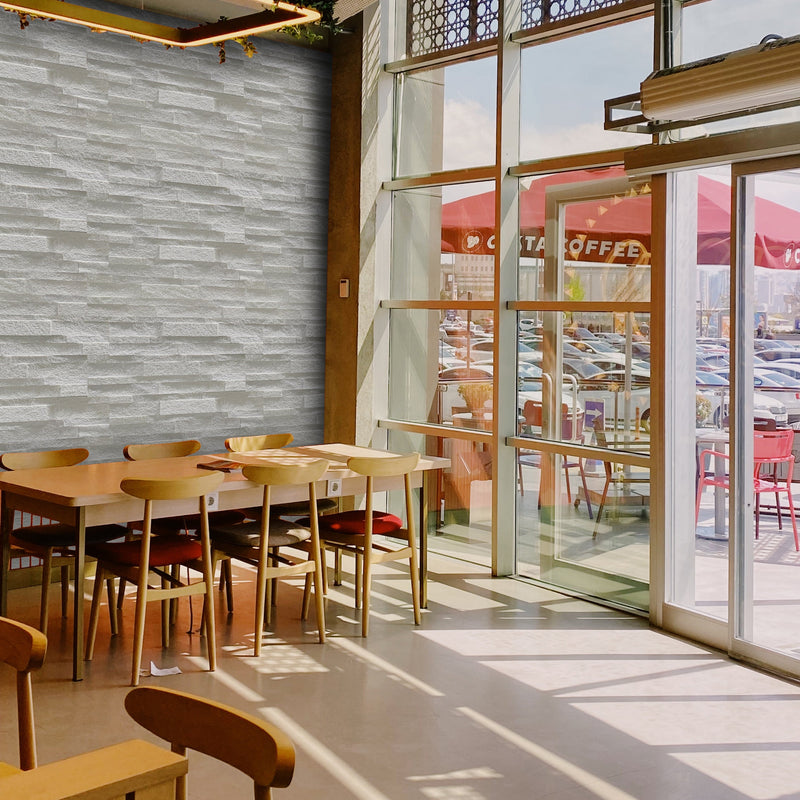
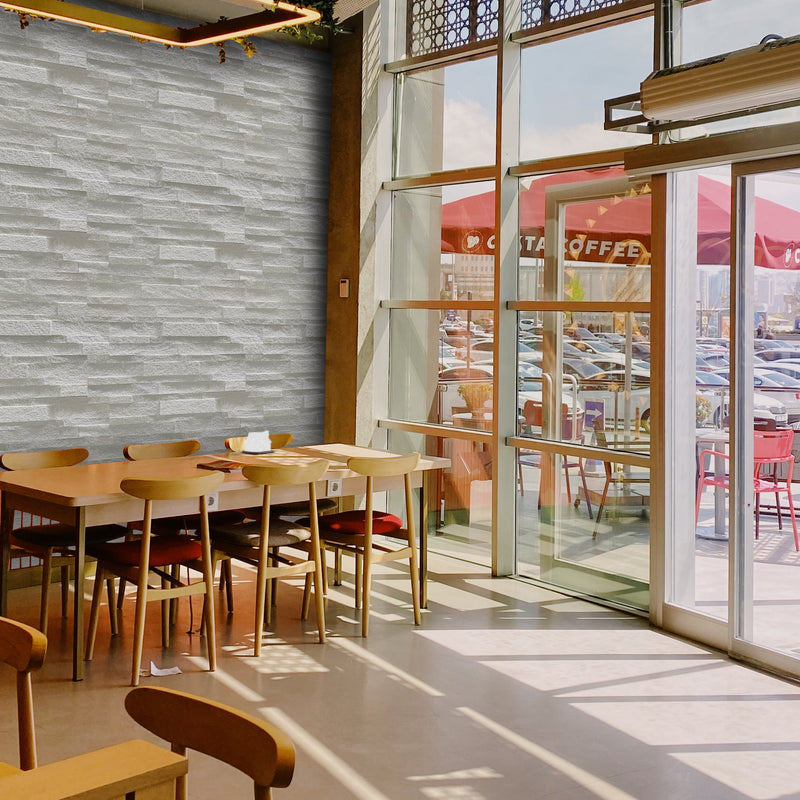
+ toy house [241,430,276,454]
